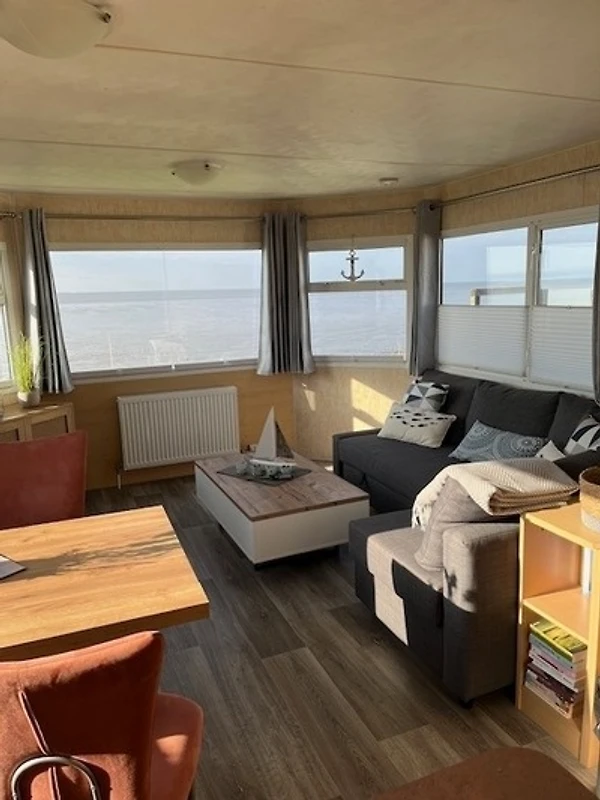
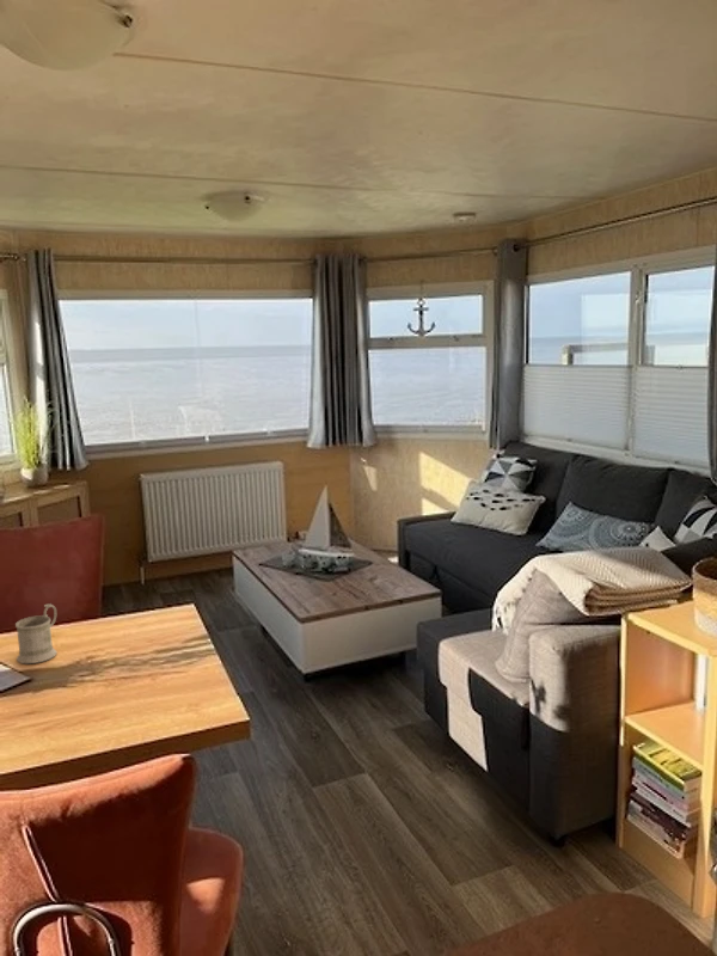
+ mug [14,602,57,664]
